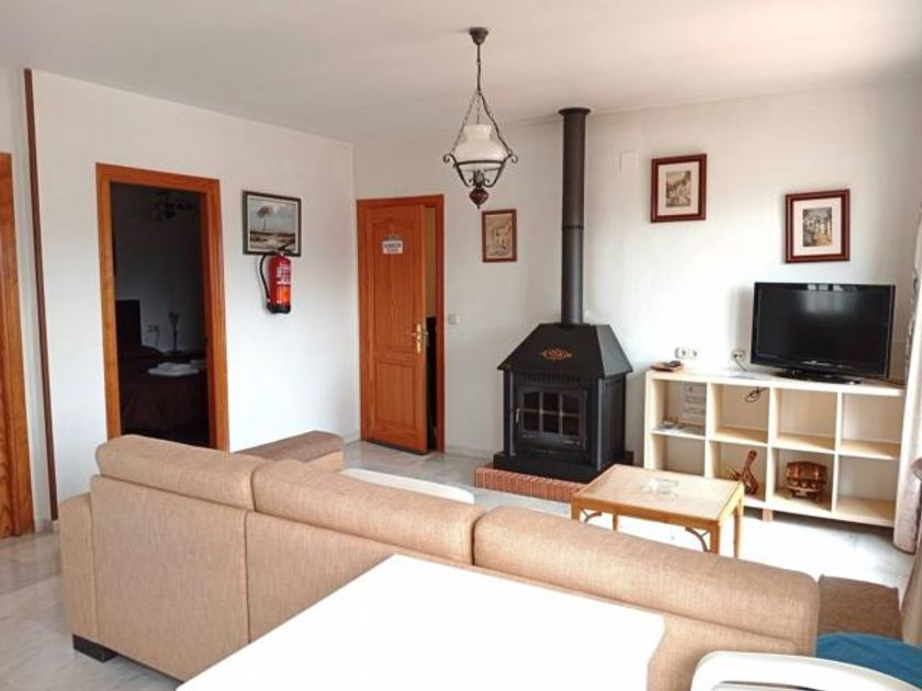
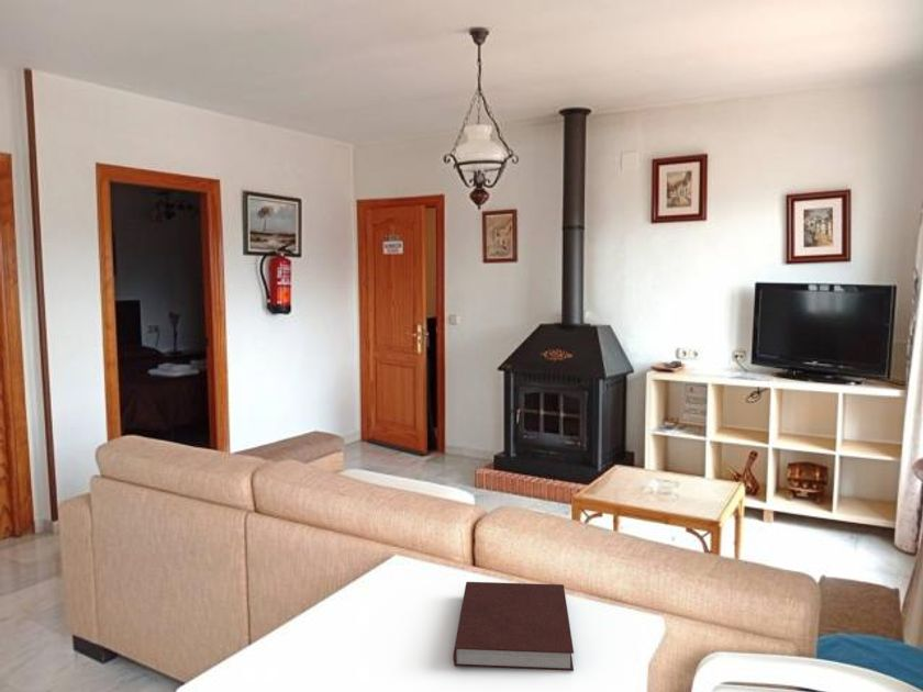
+ notebook [453,581,575,672]
